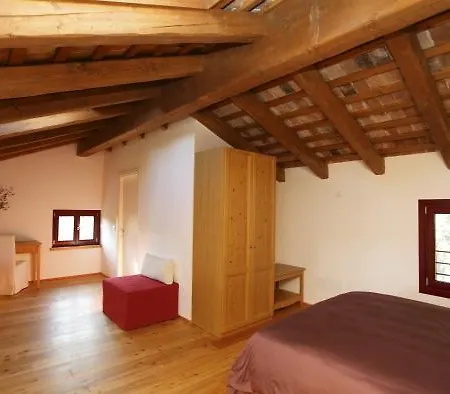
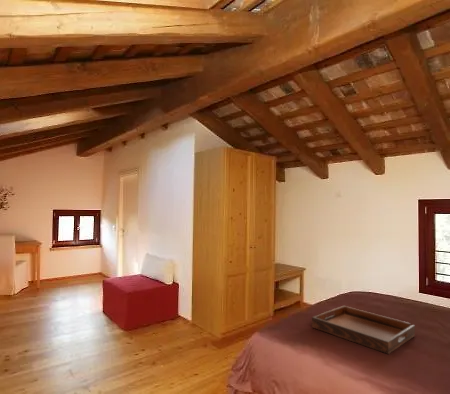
+ serving tray [311,305,416,355]
